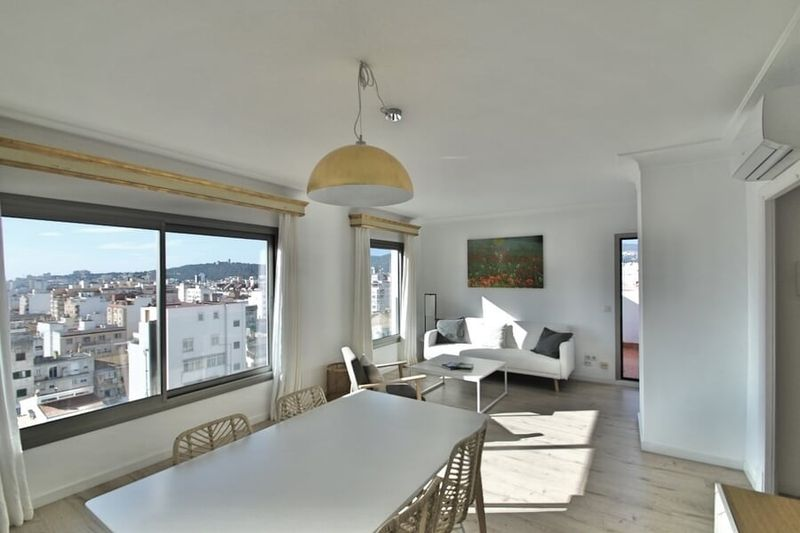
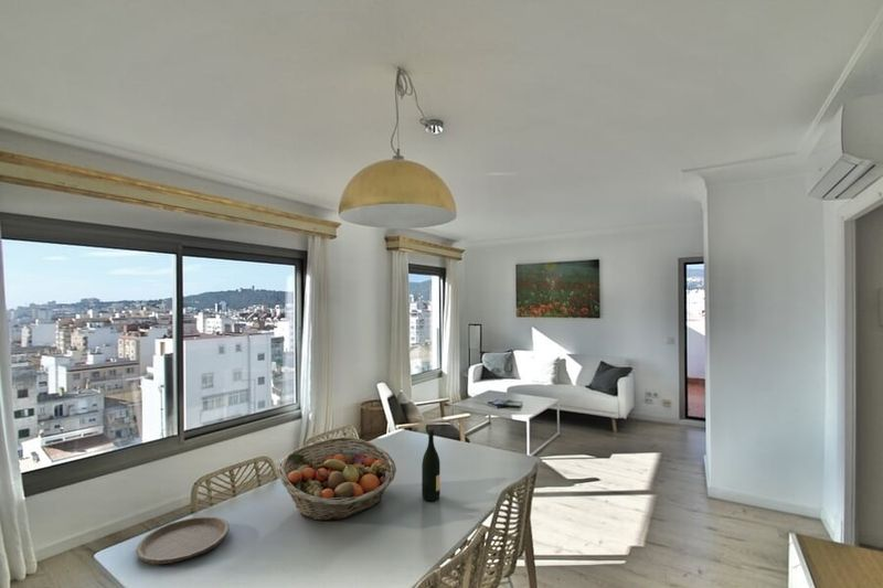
+ plate [135,515,230,565]
+ fruit basket [277,436,397,522]
+ wine bottle [421,427,442,503]
